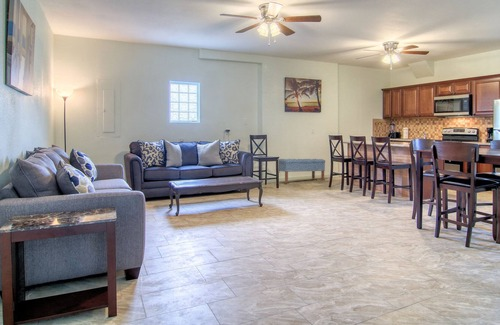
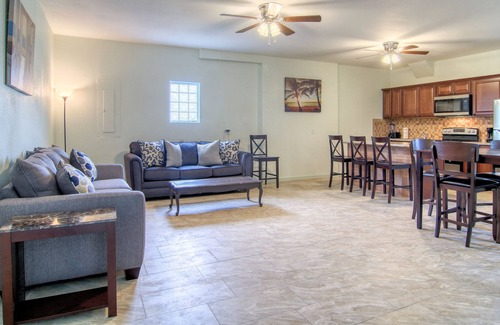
- bench [278,158,326,184]
